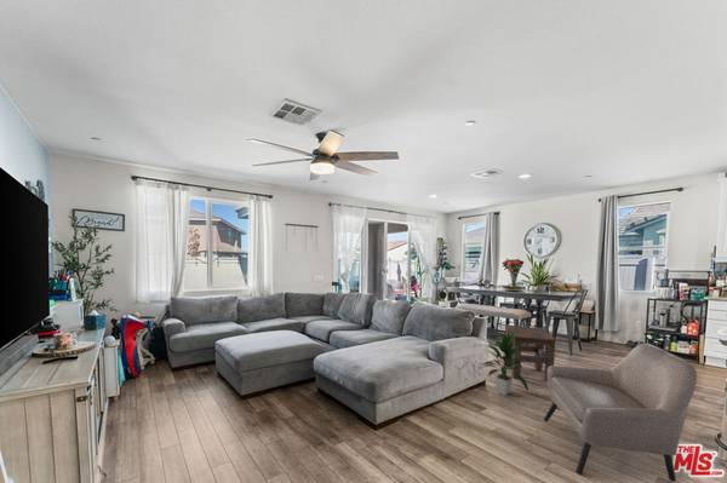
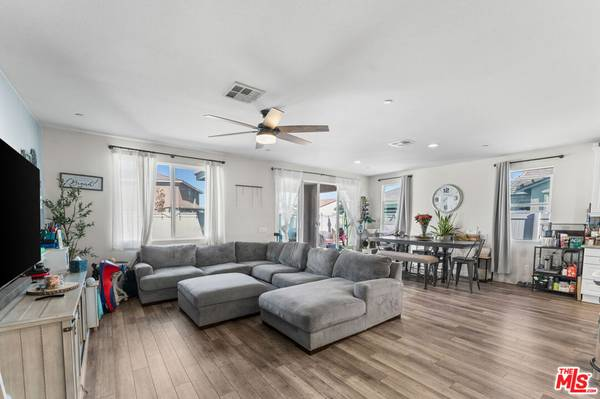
- side table [504,324,557,381]
- armchair [543,343,698,483]
- indoor plant [480,333,529,397]
